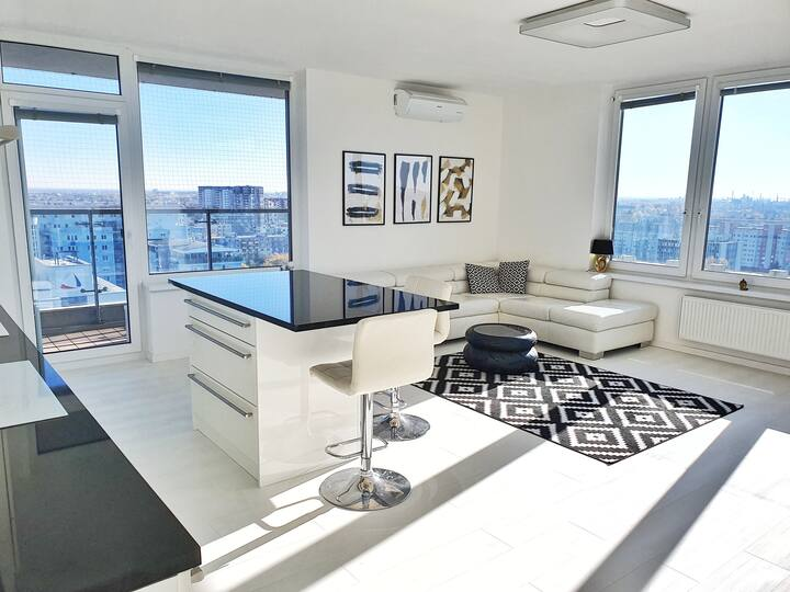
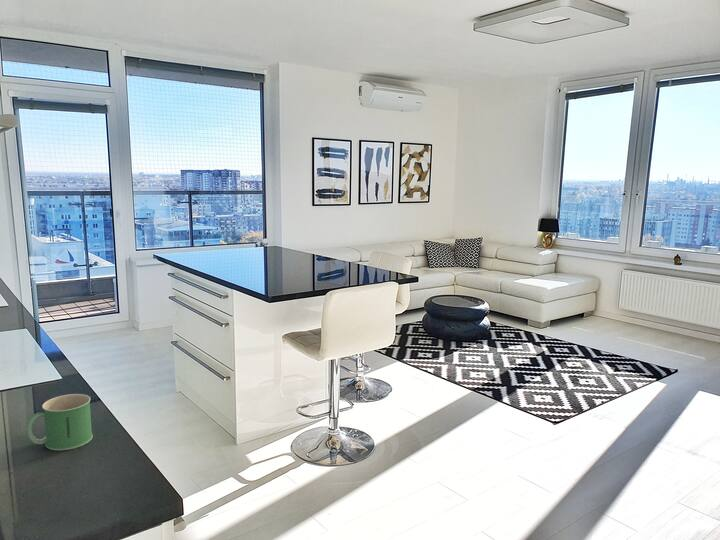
+ mug [25,393,94,452]
